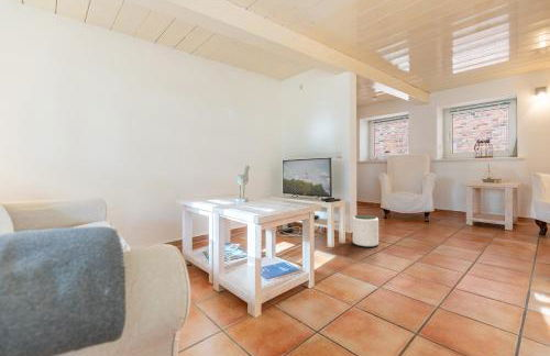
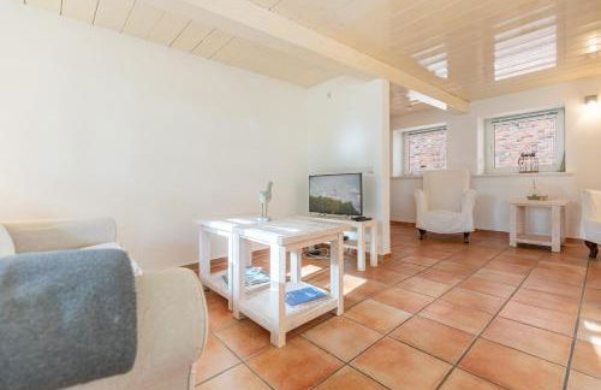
- plant pot [352,214,380,248]
